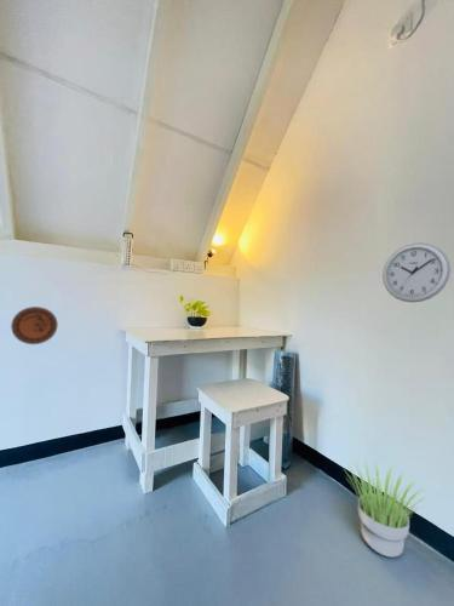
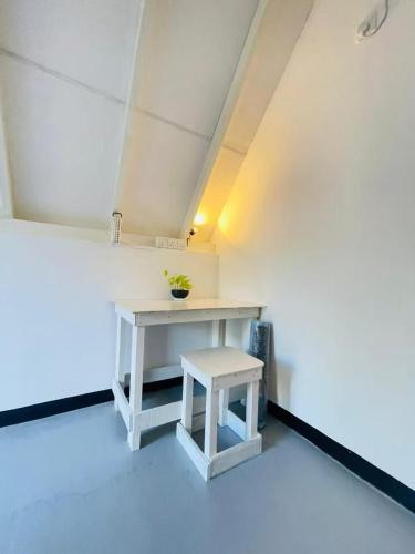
- wall clock [381,241,452,304]
- potted plant [343,458,426,559]
- decorative plate [10,305,59,345]
